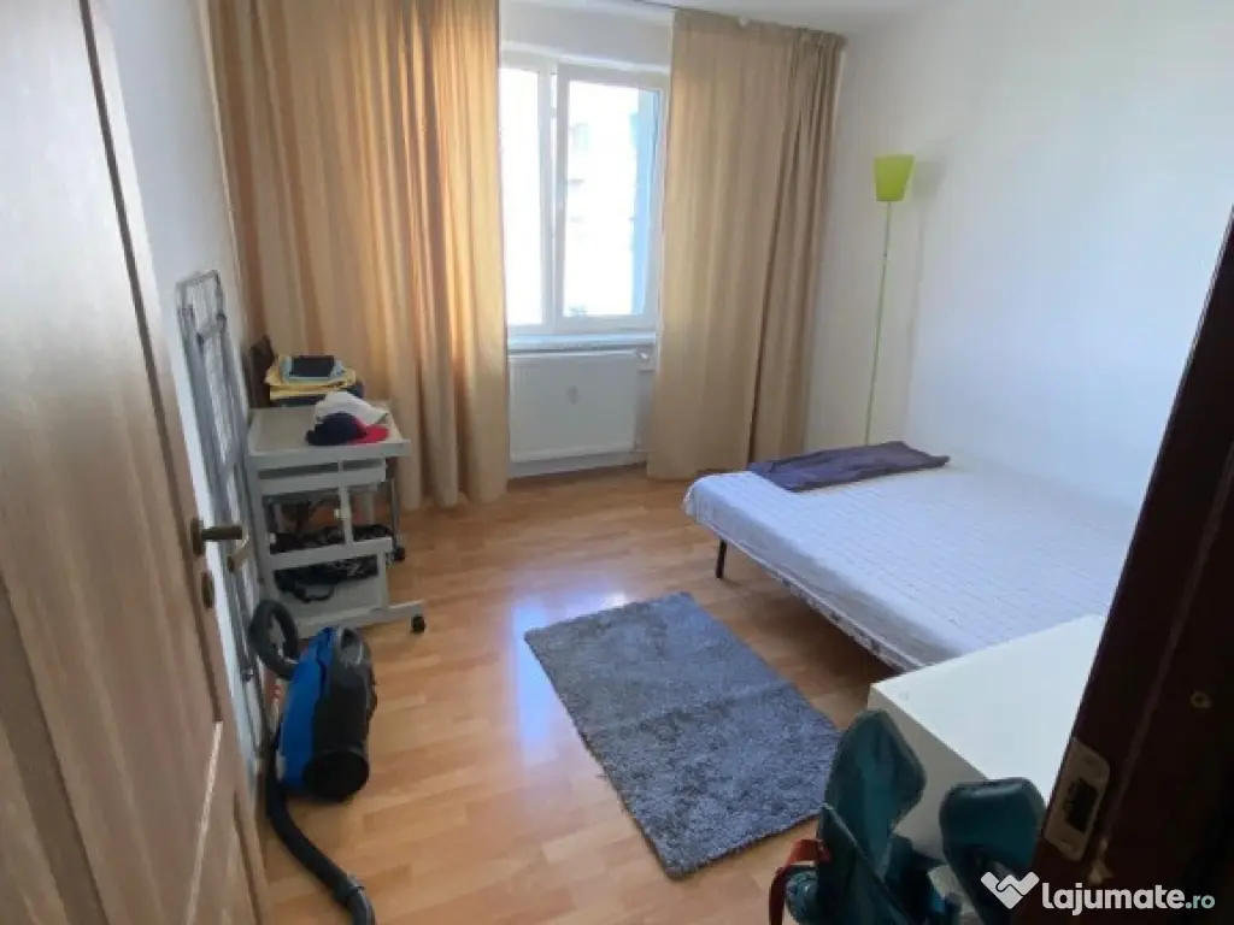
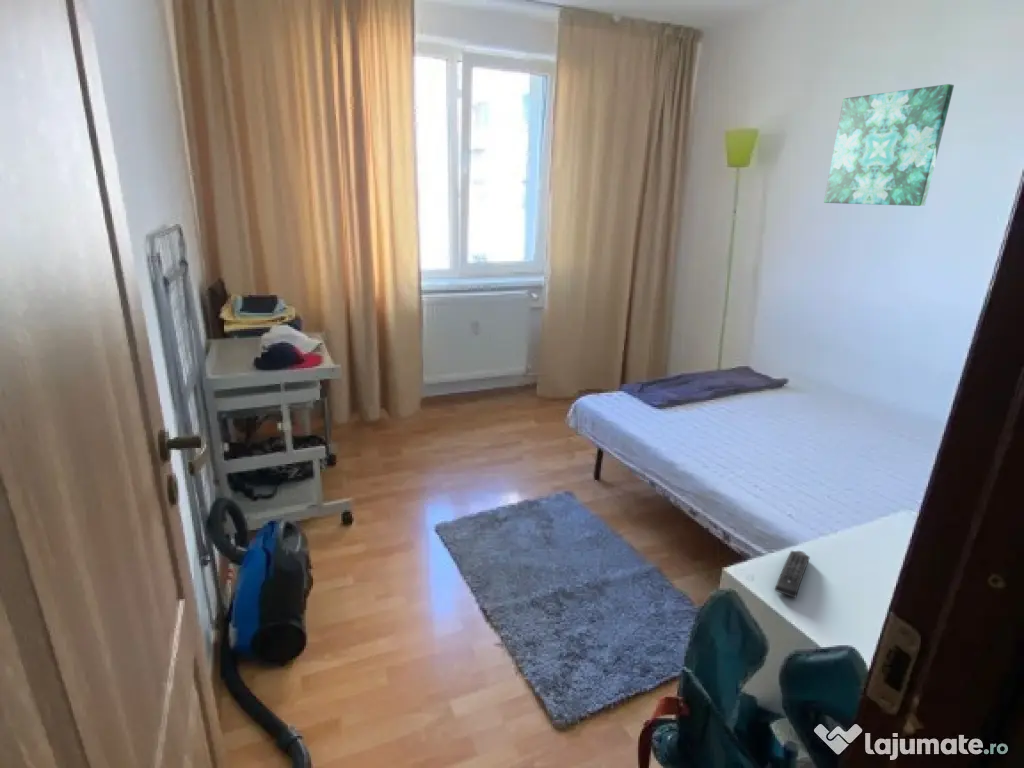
+ wall art [823,83,955,207]
+ remote control [774,550,811,599]
